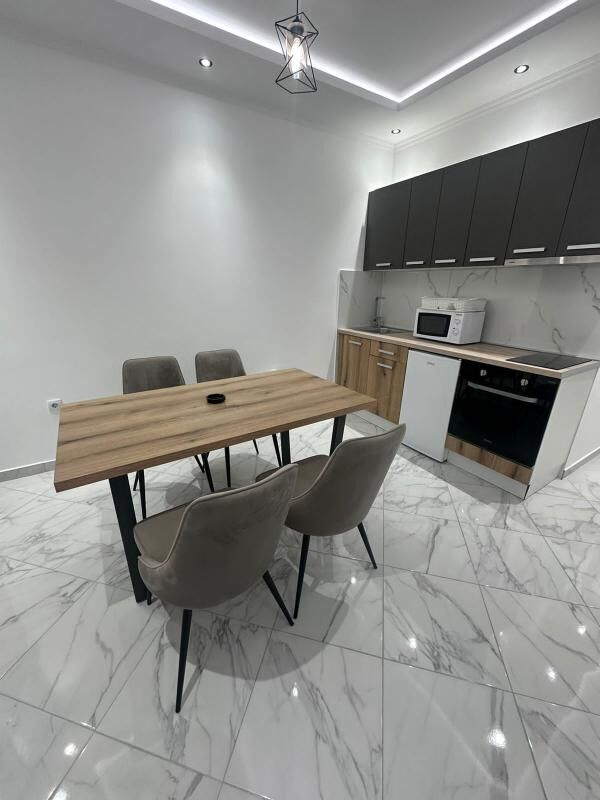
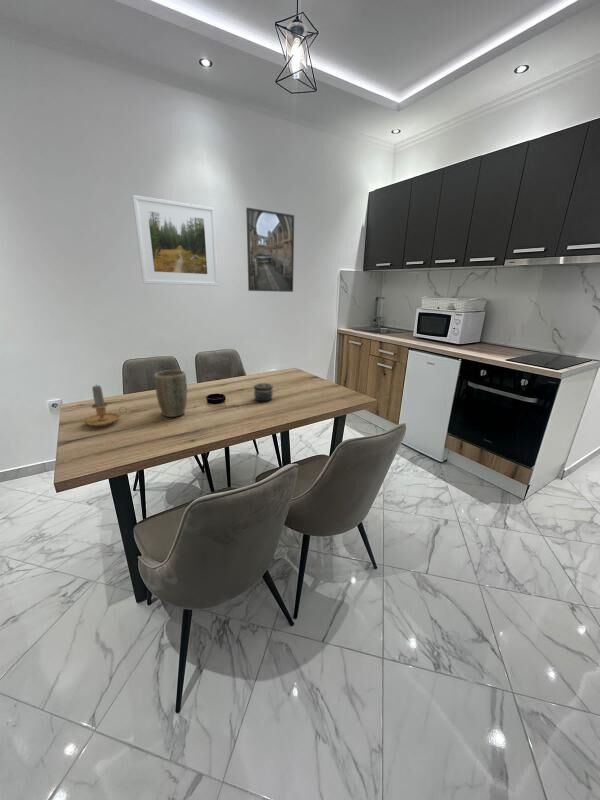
+ jar [253,382,274,402]
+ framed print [245,207,295,293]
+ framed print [131,194,219,287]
+ plant pot [153,369,188,418]
+ candle [83,384,128,427]
